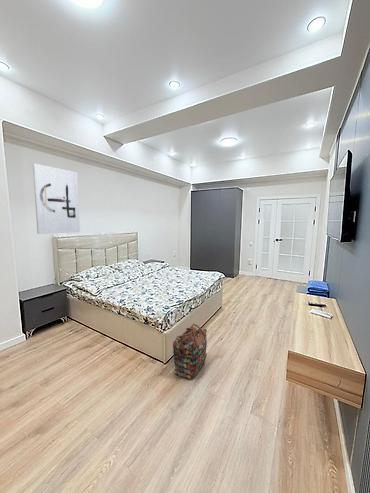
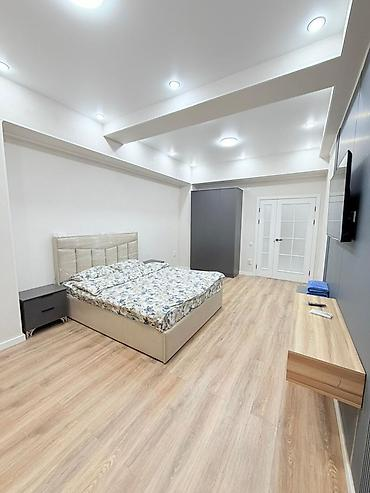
- wall art [32,163,81,235]
- backpack [172,323,208,380]
